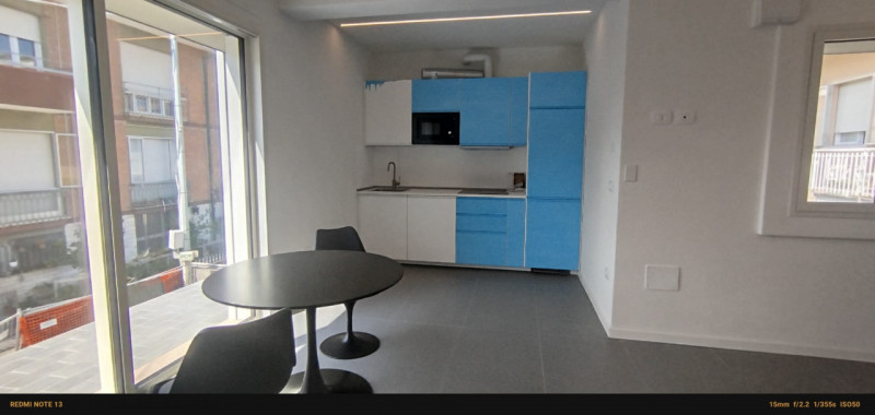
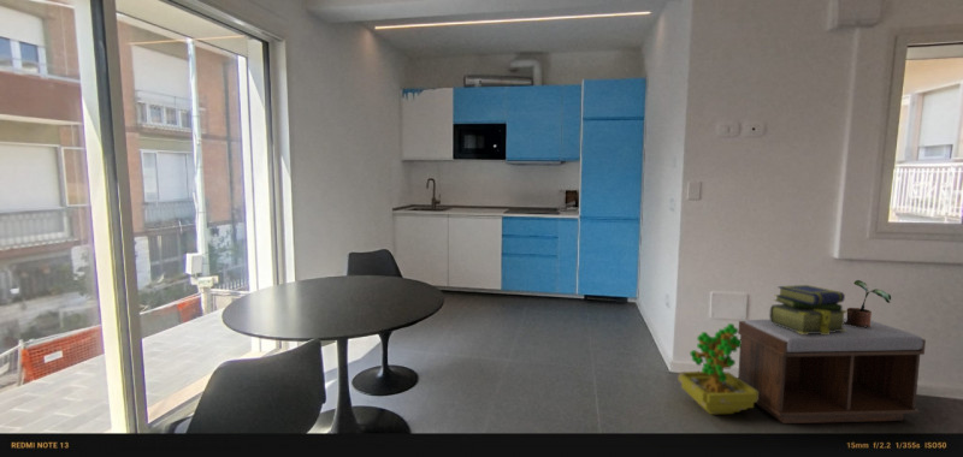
+ bench [737,317,927,425]
+ stack of books [768,284,847,334]
+ decorative plant [678,322,758,416]
+ potted plant [844,279,892,327]
